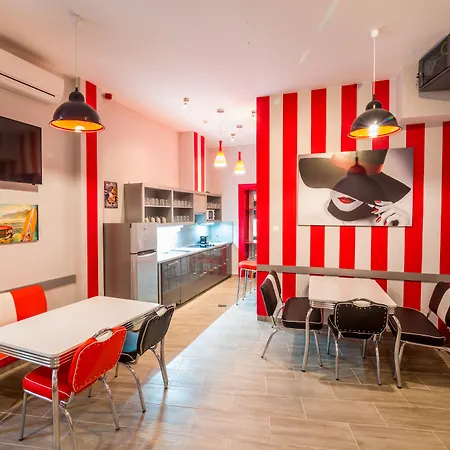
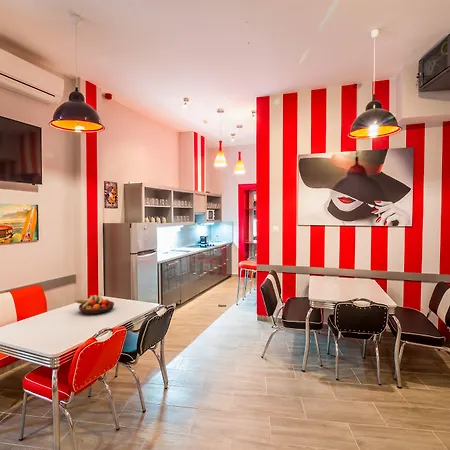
+ fruit bowl [74,294,115,315]
